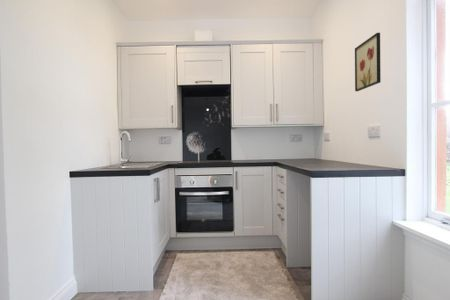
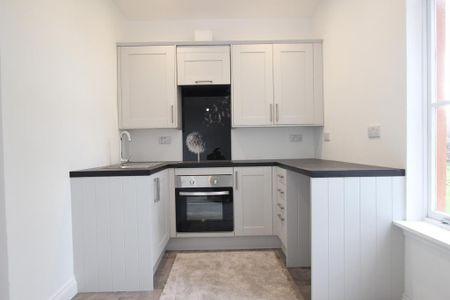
- wall art [354,32,382,92]
